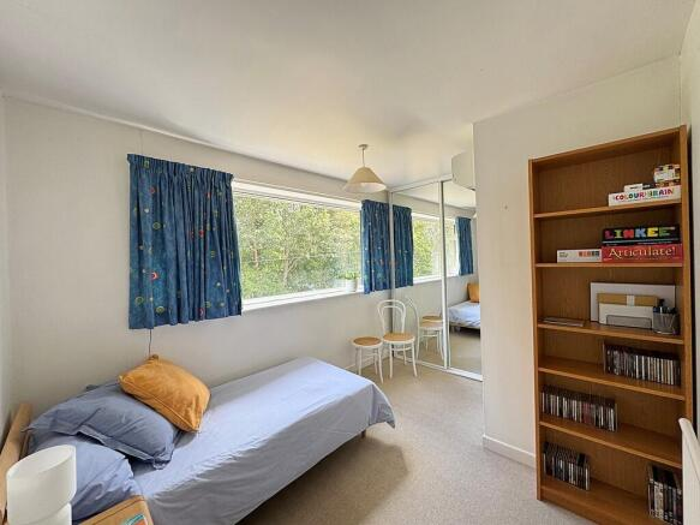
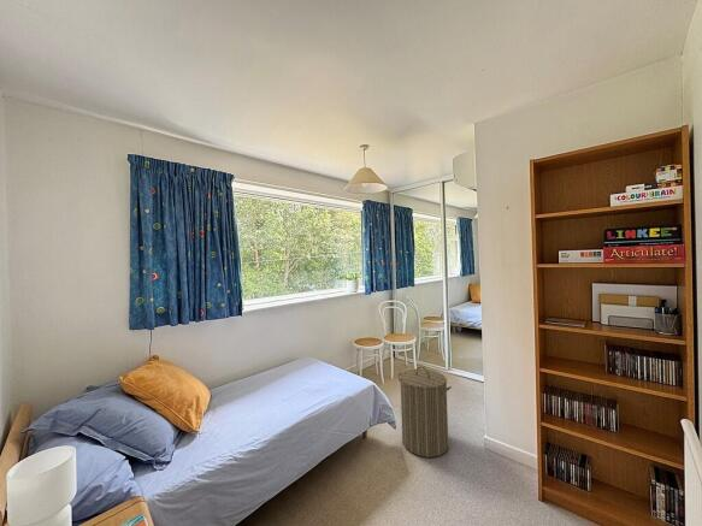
+ laundry hamper [397,366,453,459]
